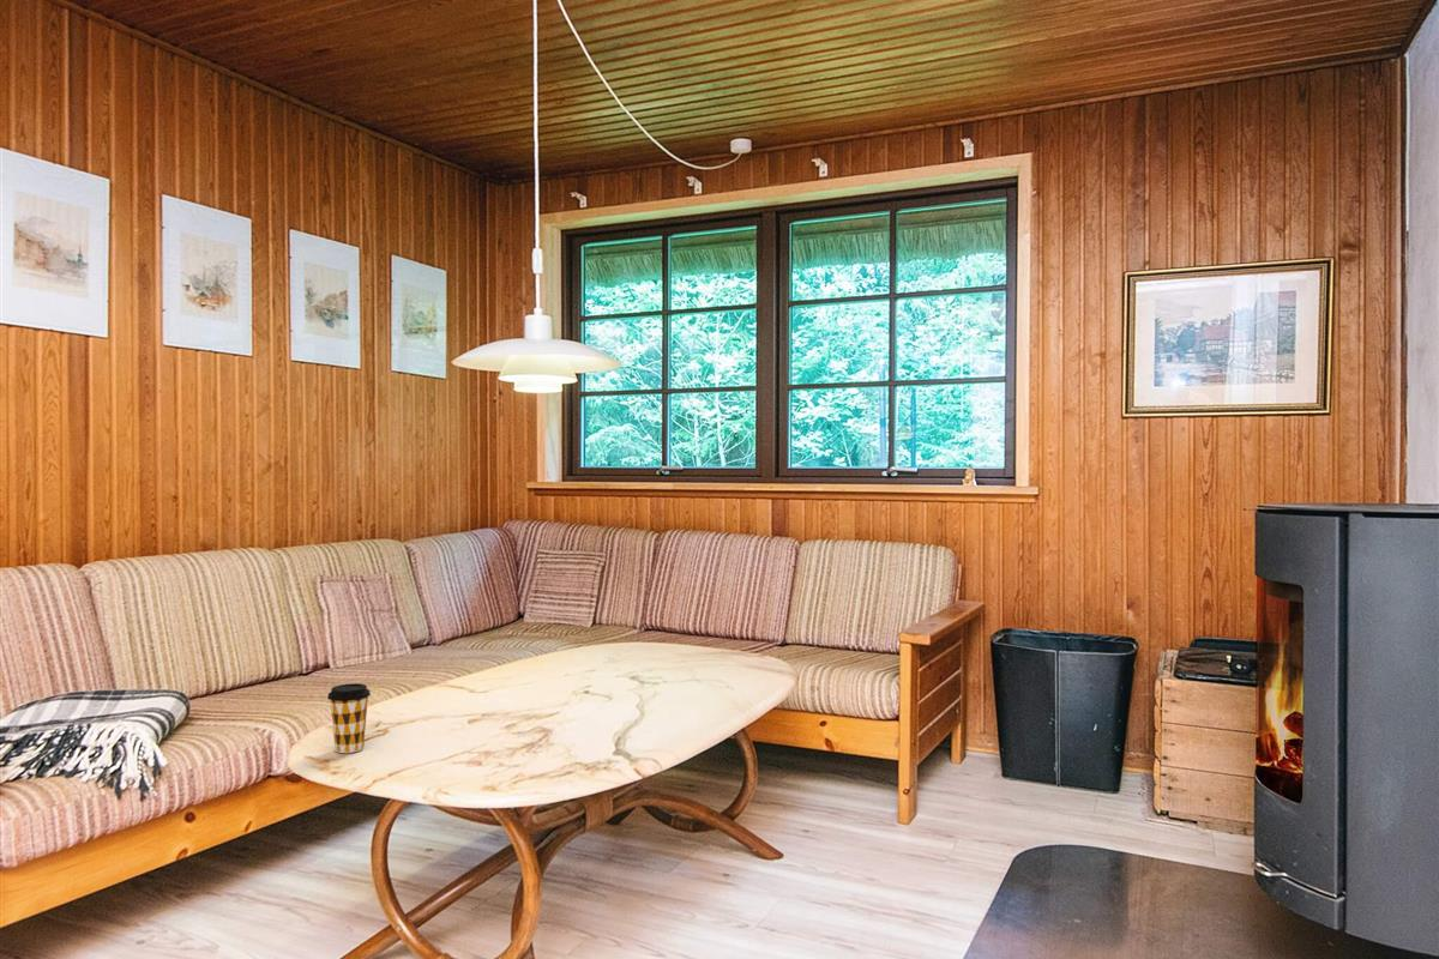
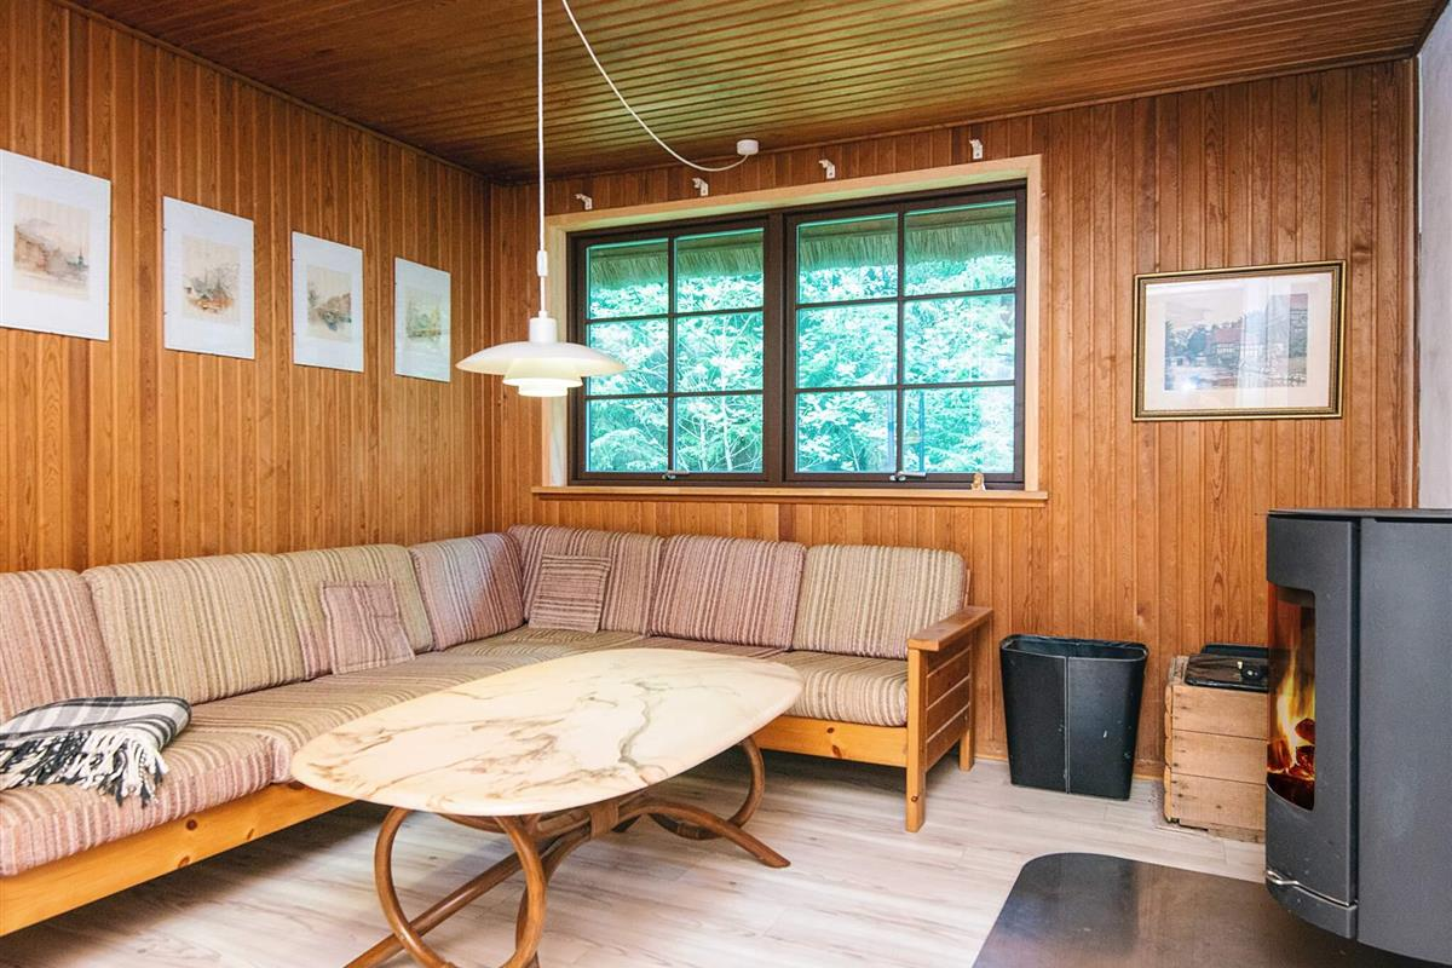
- coffee cup [326,682,372,754]
